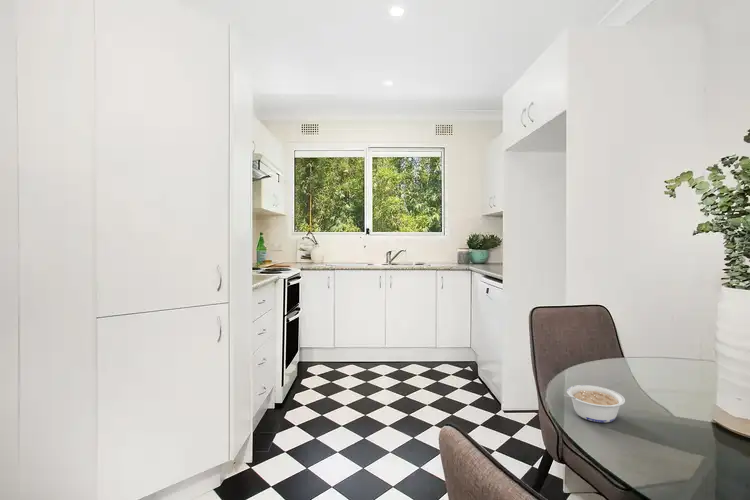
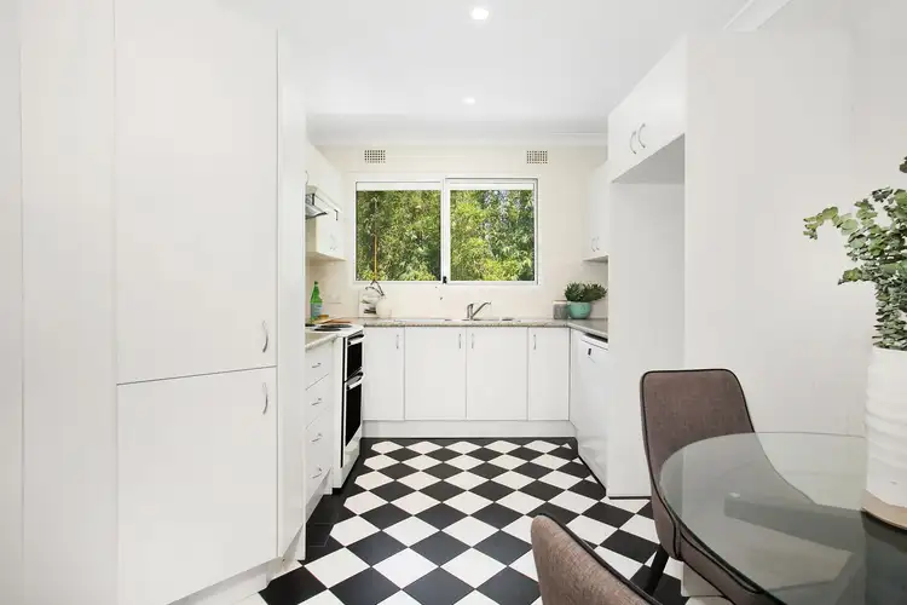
- legume [563,384,626,424]
